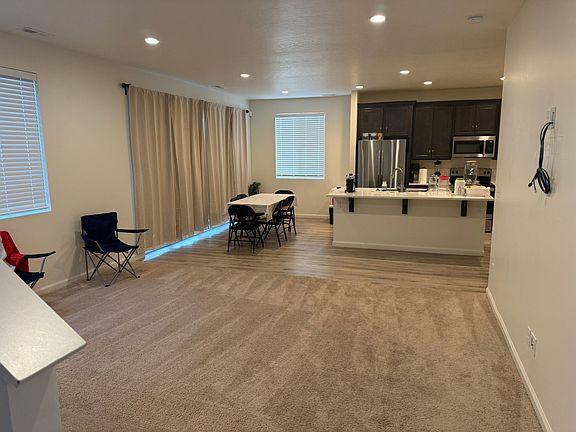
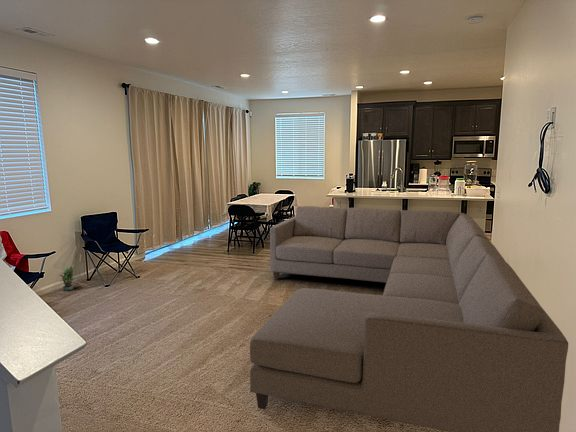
+ potted plant [57,264,75,291]
+ sofa [249,205,569,432]
